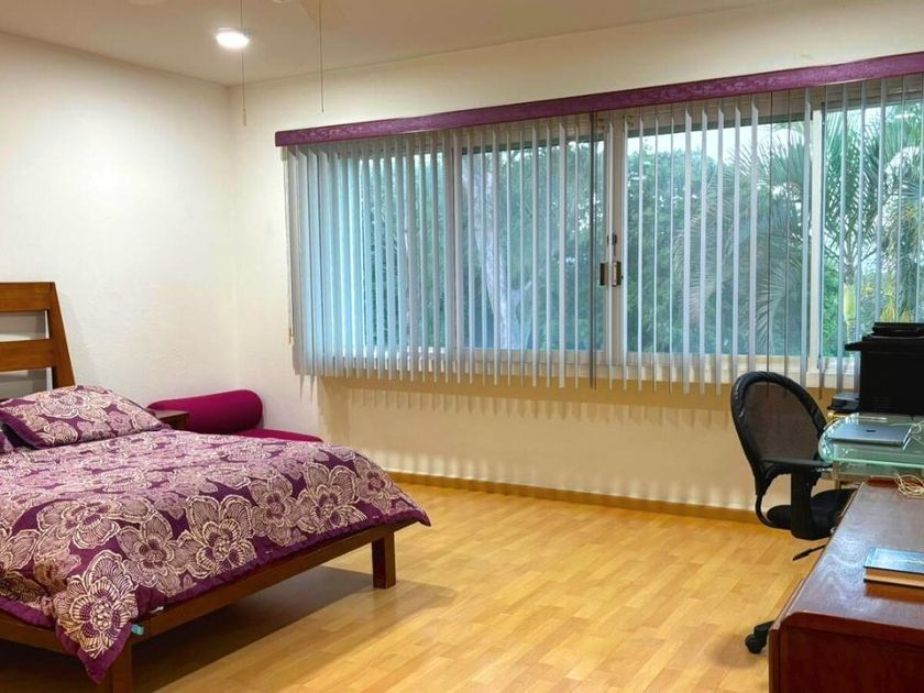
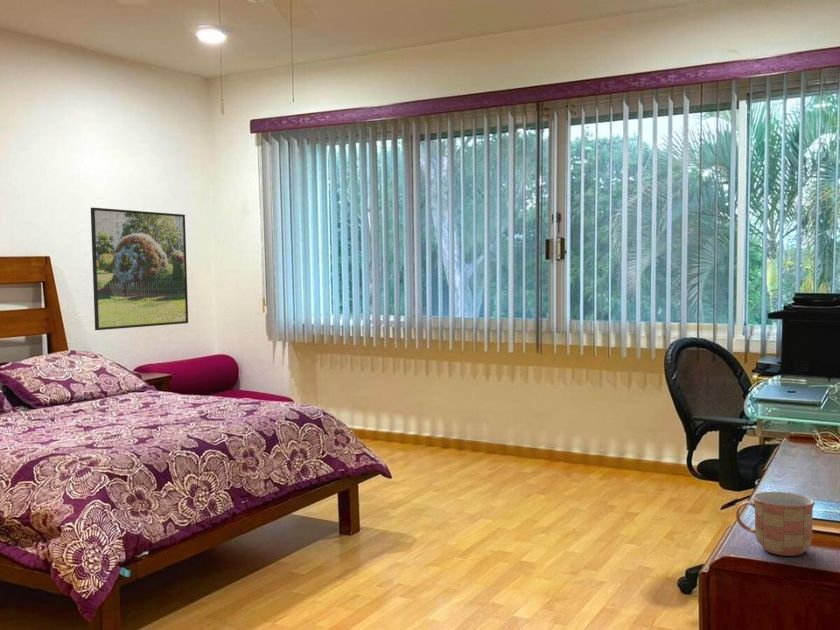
+ mug [735,491,816,557]
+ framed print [90,207,189,331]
